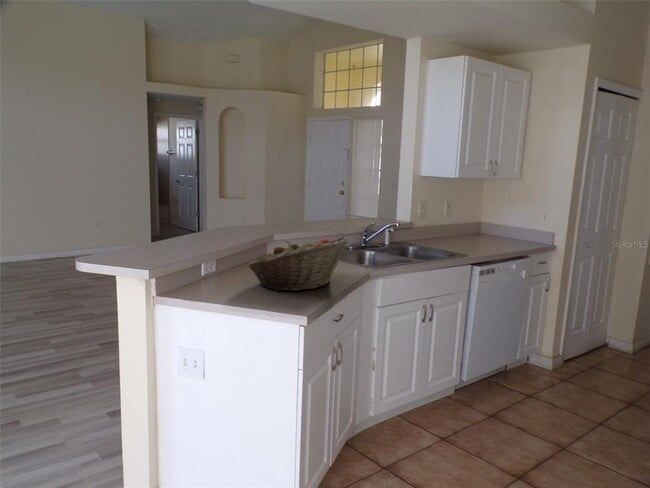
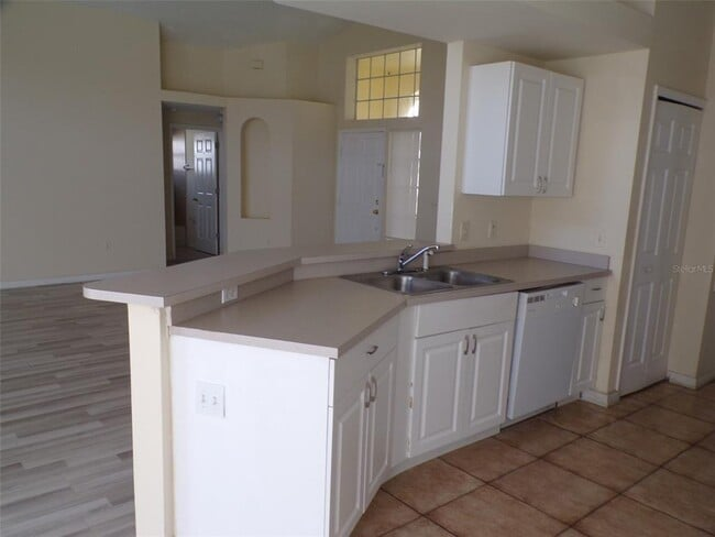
- fruit basket [247,235,350,292]
